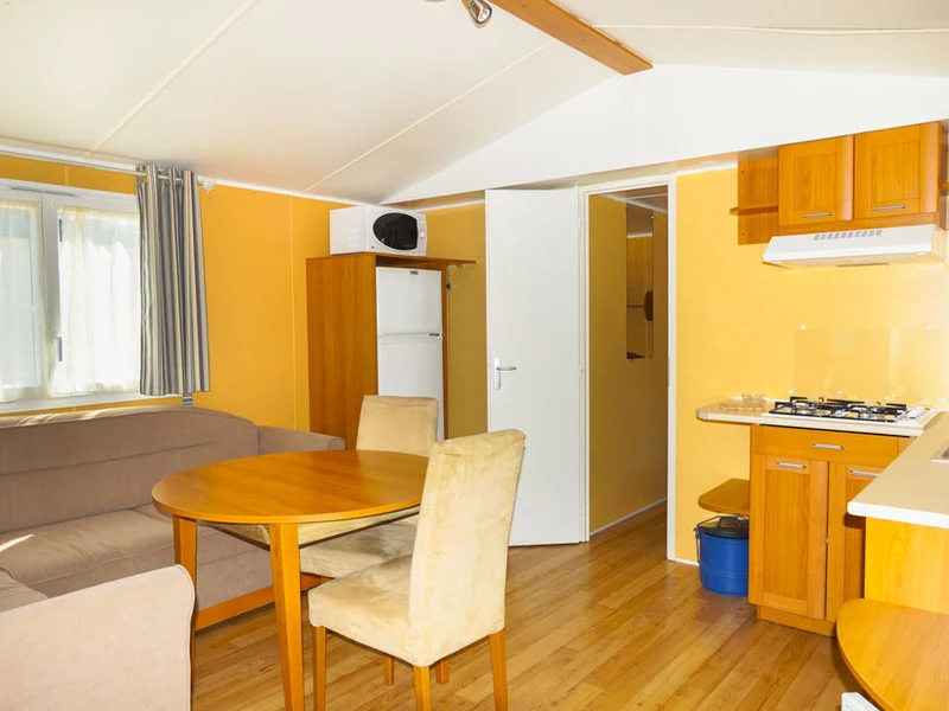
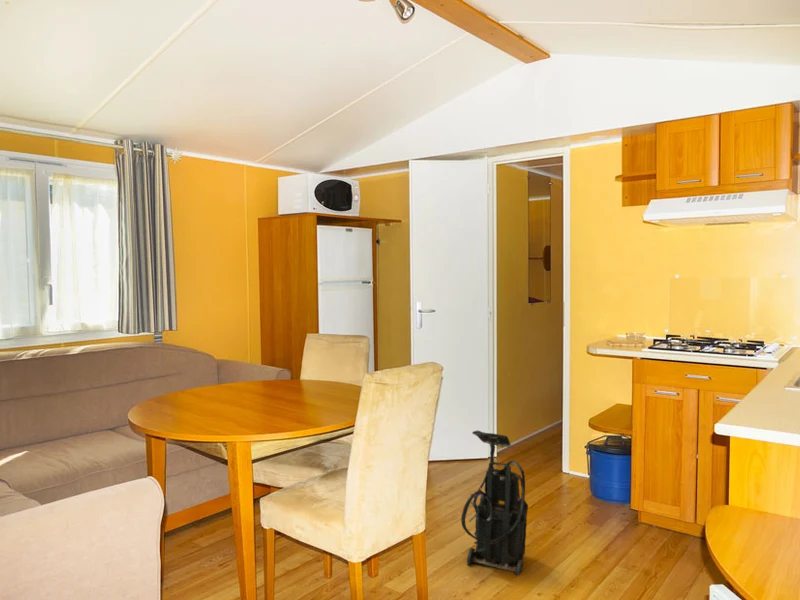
+ vacuum cleaner [460,430,529,576]
